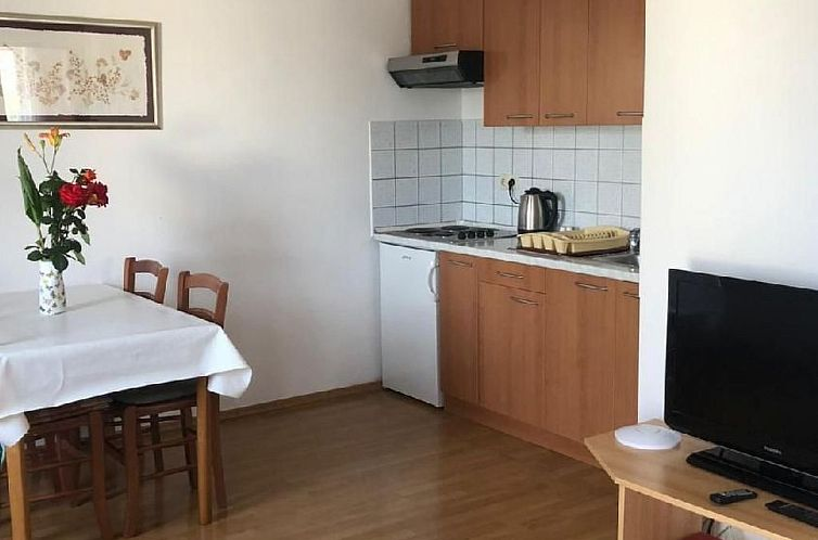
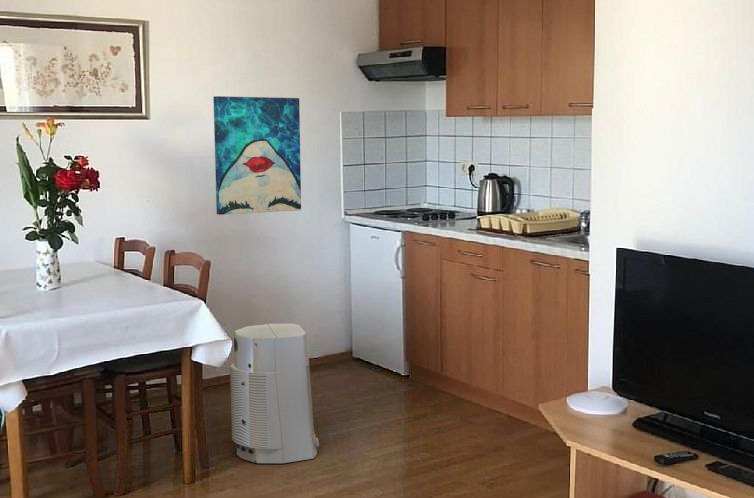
+ wall art [212,95,302,216]
+ air purifier [229,323,320,464]
